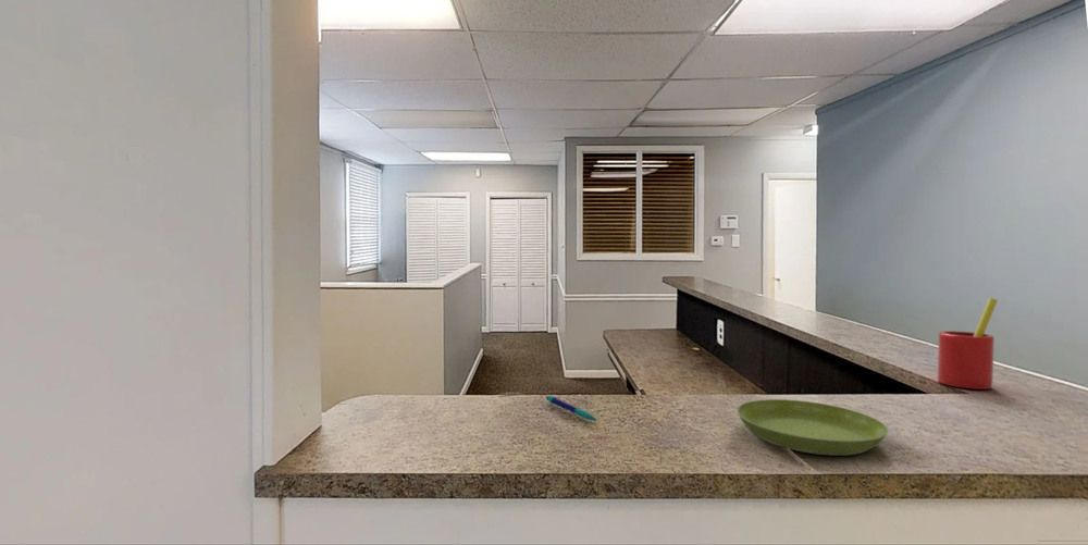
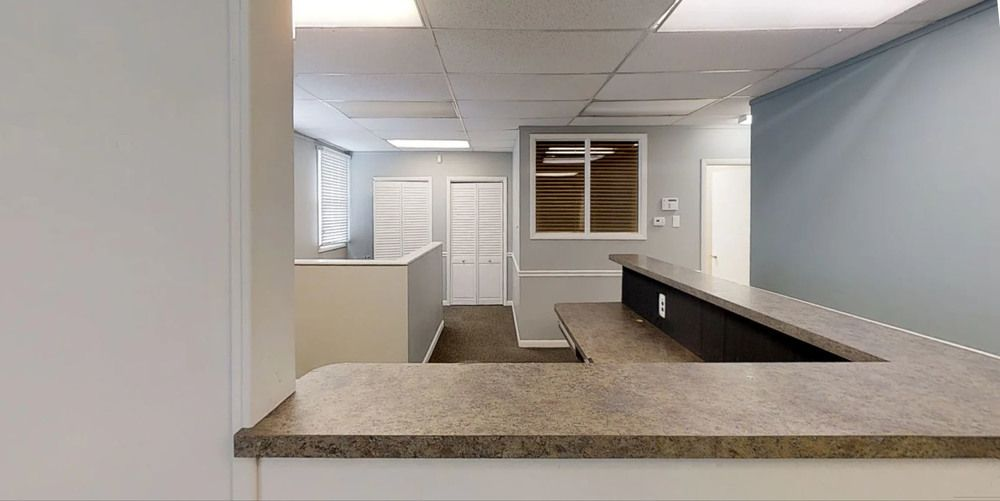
- saucer [735,398,889,457]
- straw [937,297,999,391]
- pen [545,395,598,422]
